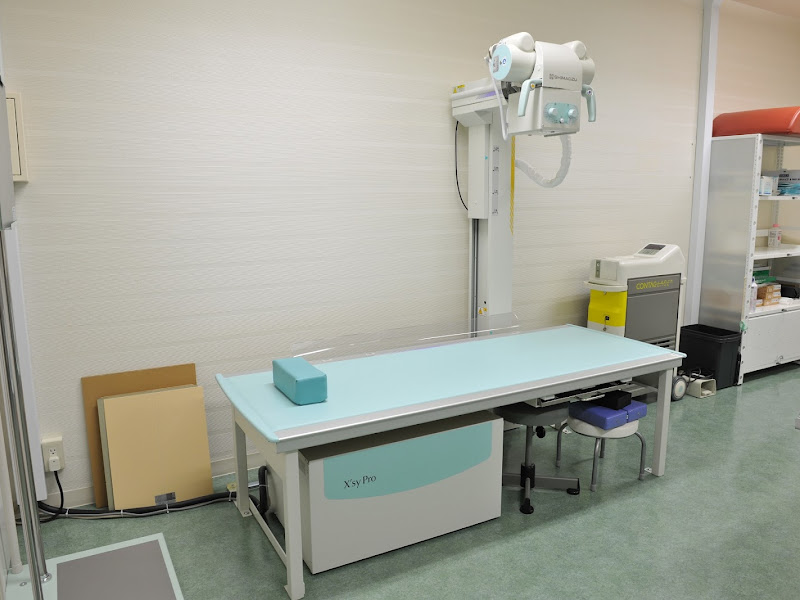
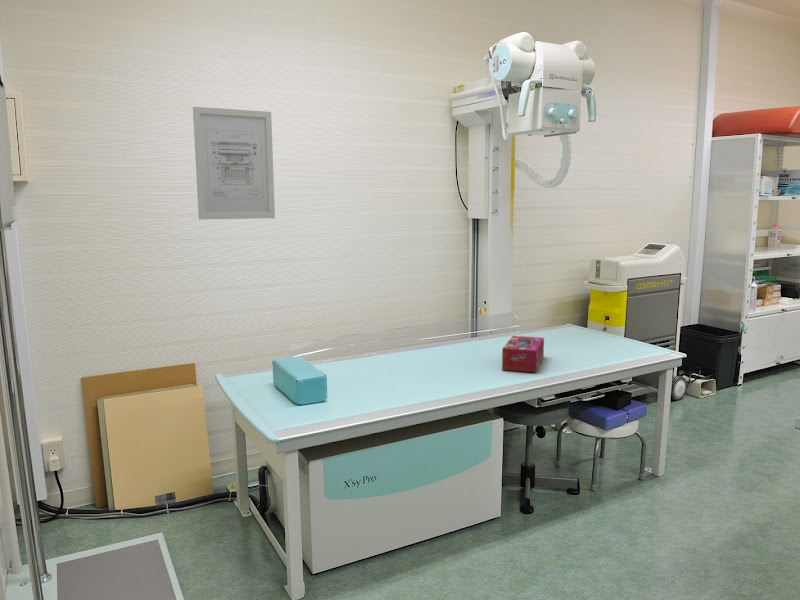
+ wall art [192,106,276,220]
+ tissue box [501,335,545,374]
